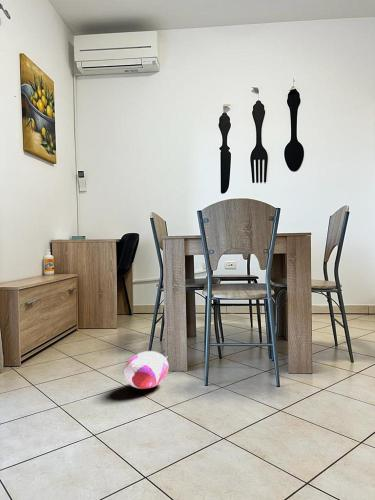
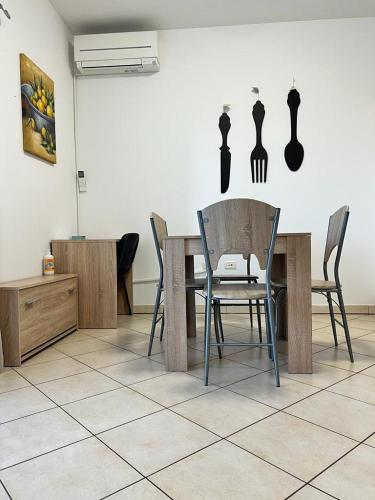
- plush toy [123,350,170,390]
